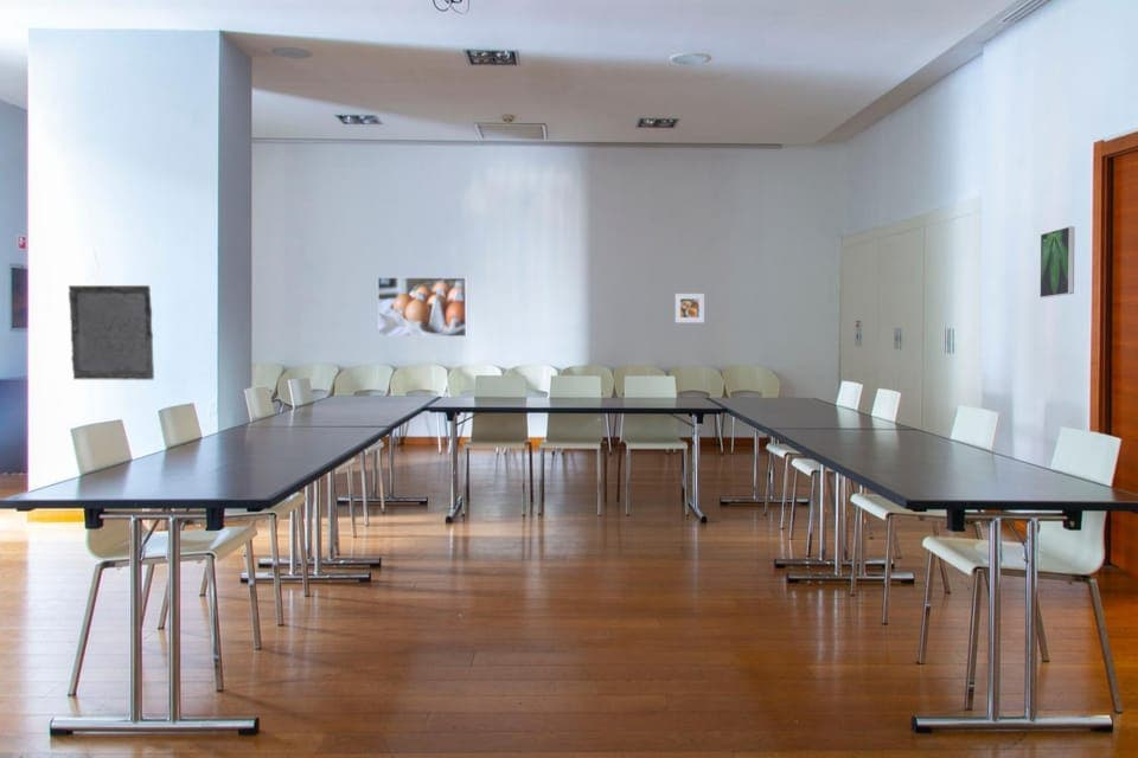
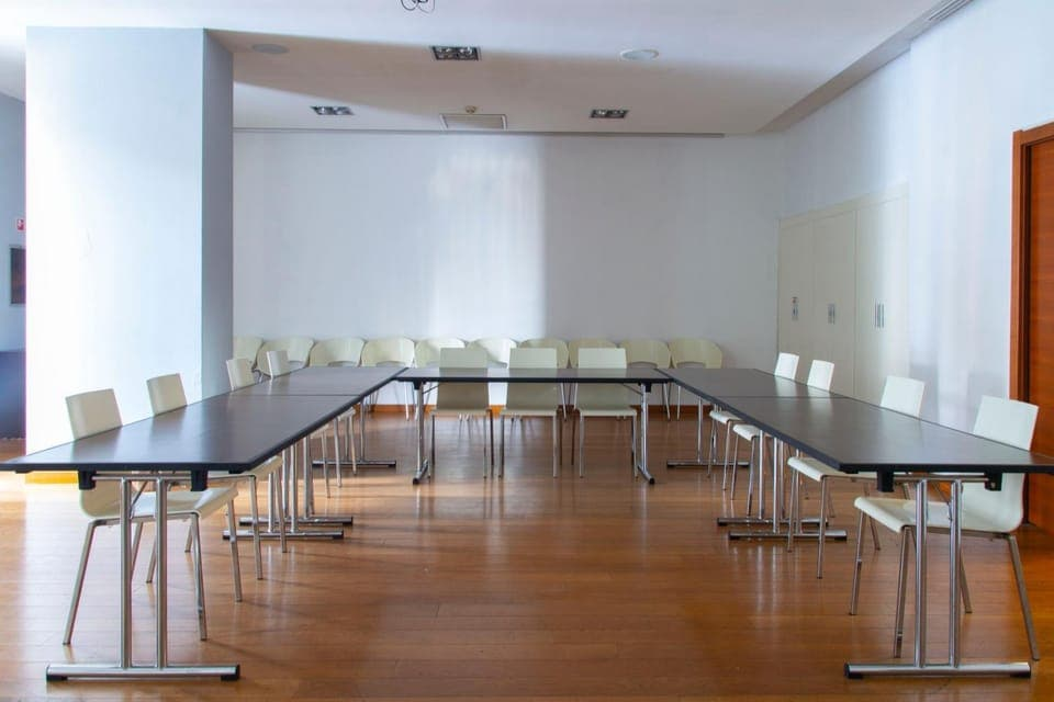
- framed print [377,276,467,338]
- stone plaque [68,284,155,381]
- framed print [1038,225,1076,298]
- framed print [673,293,705,323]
